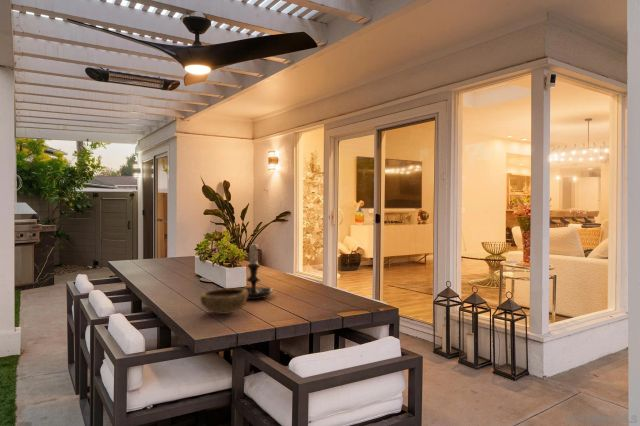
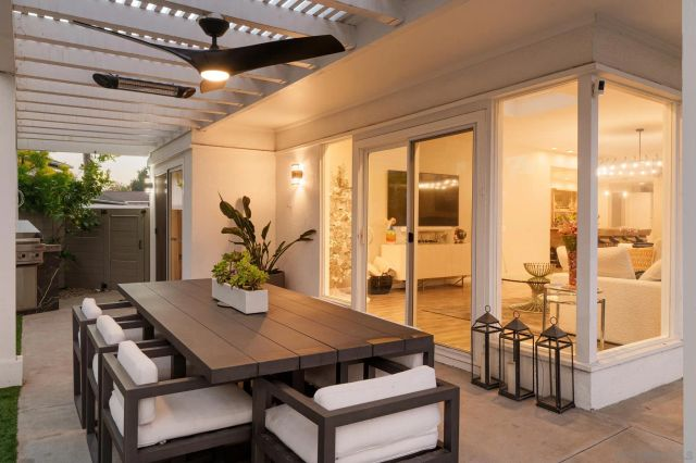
- bowl [199,287,248,315]
- candle holder [242,240,274,300]
